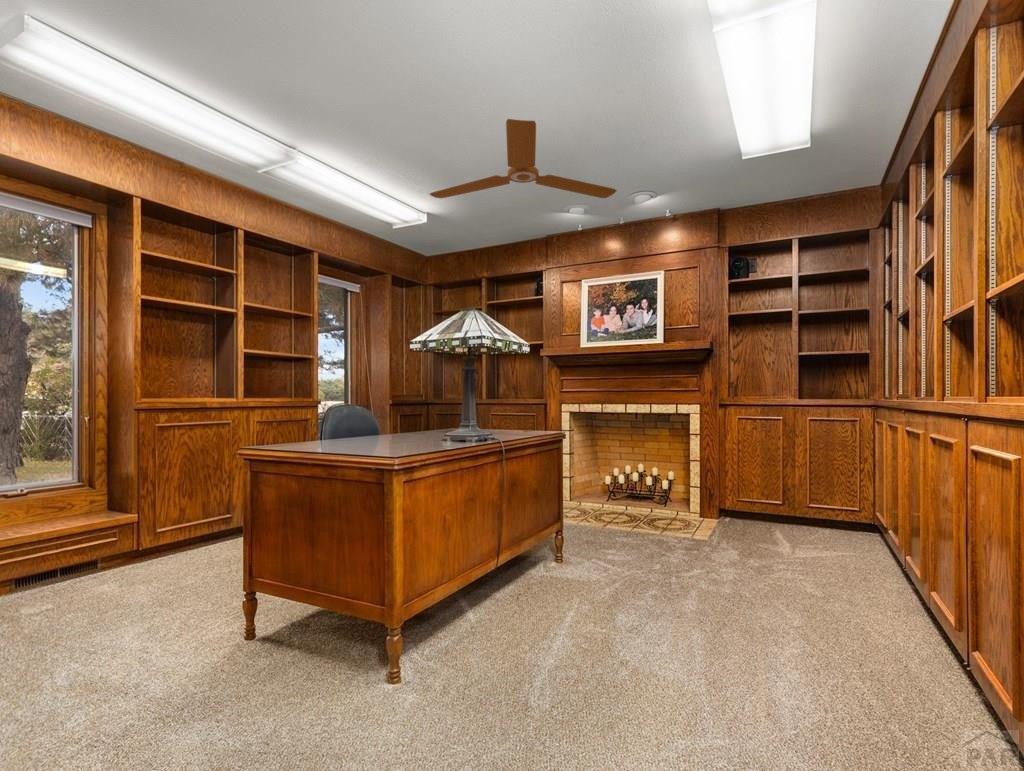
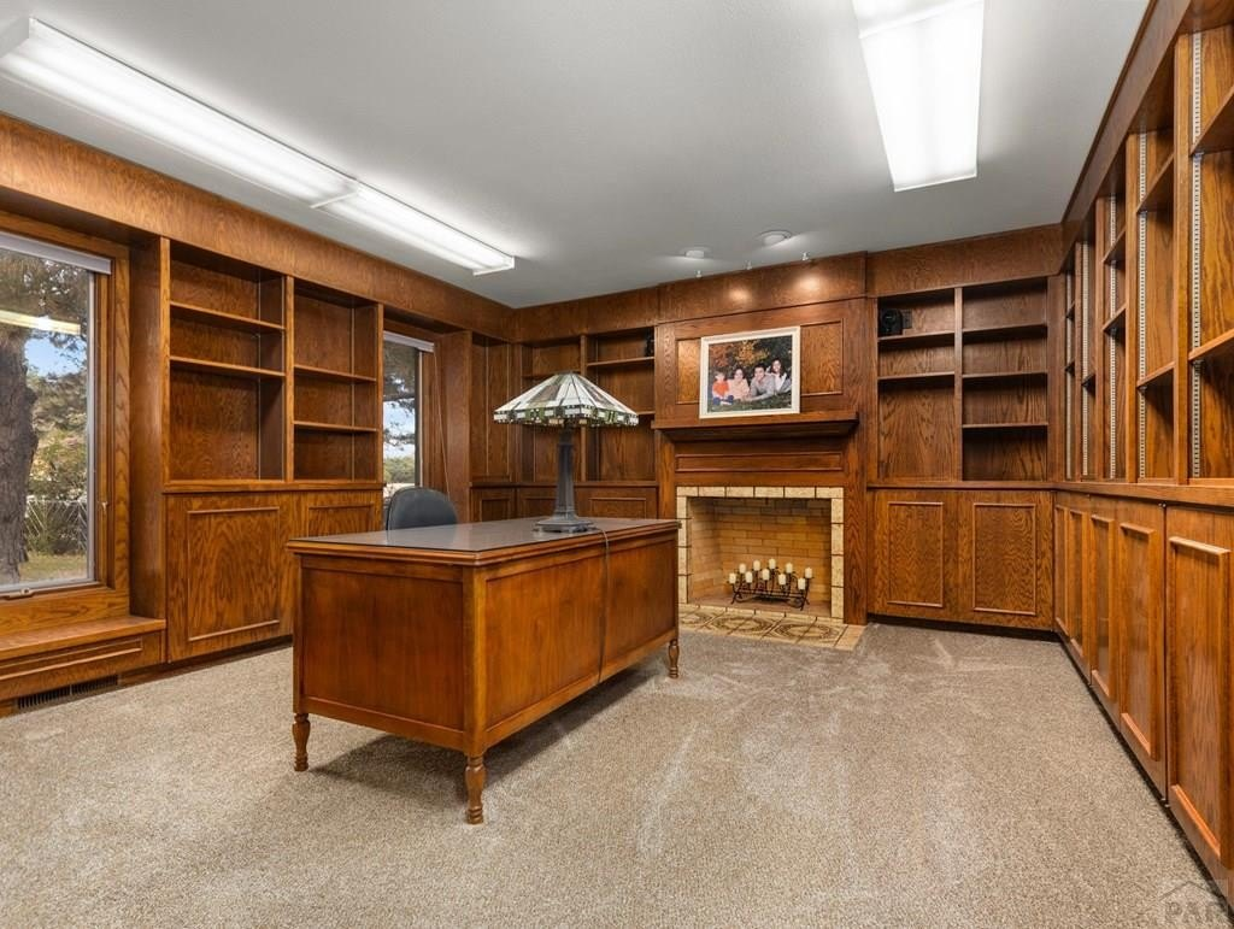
- ceiling fan [428,118,618,199]
